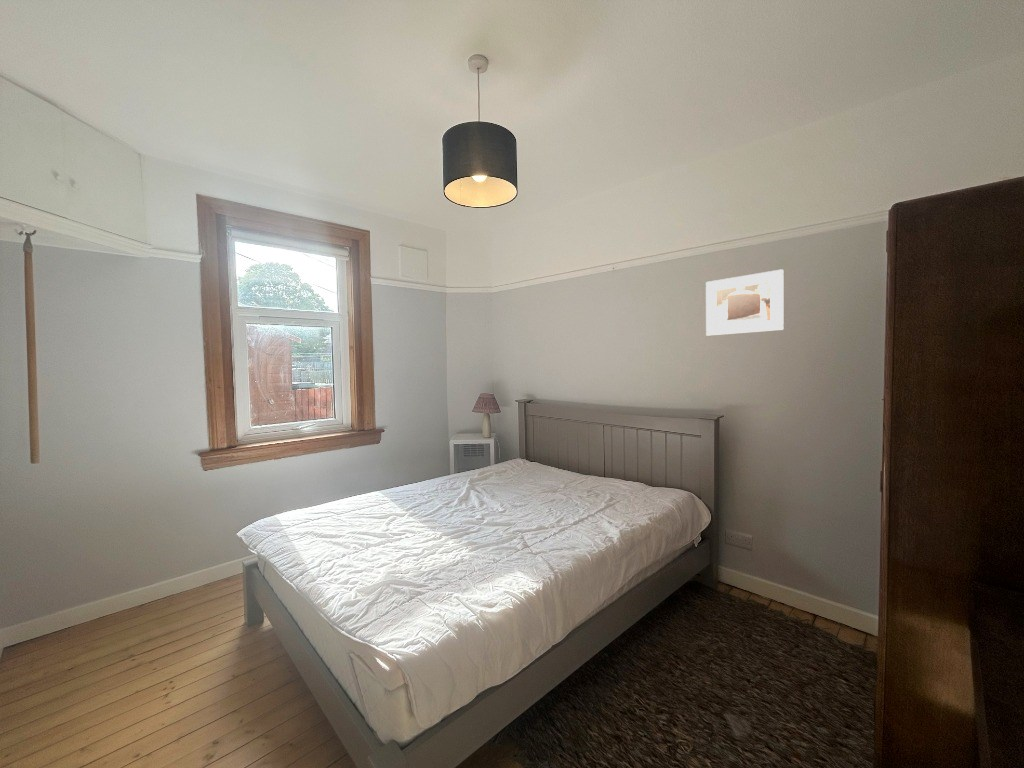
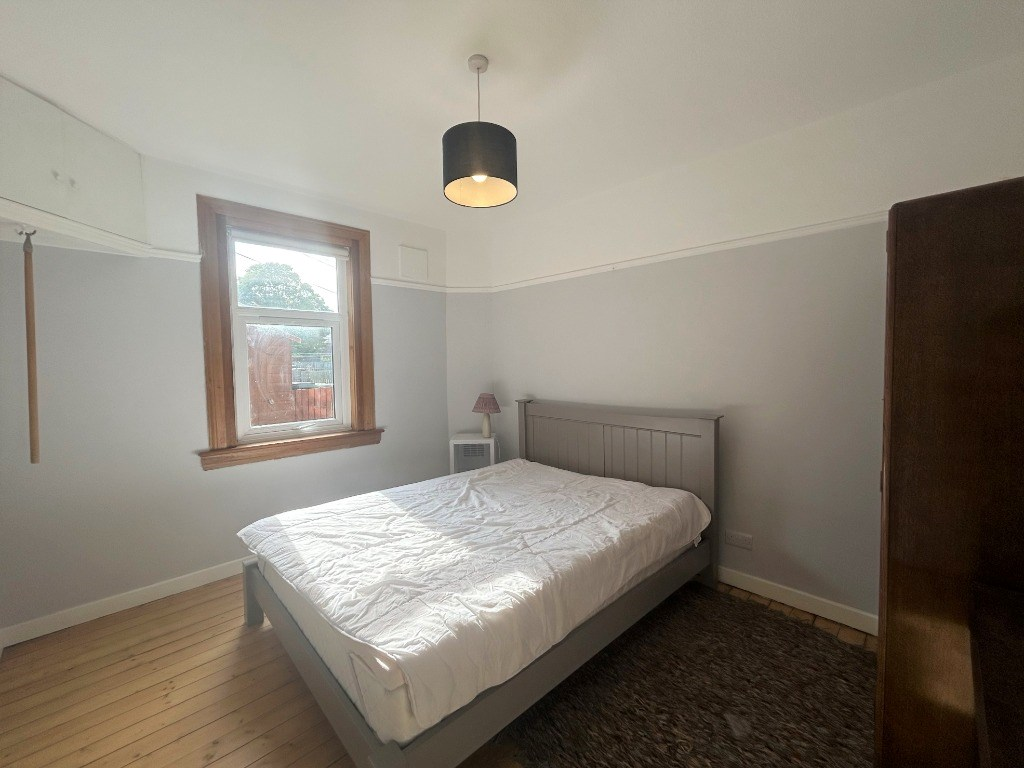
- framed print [705,268,784,337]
